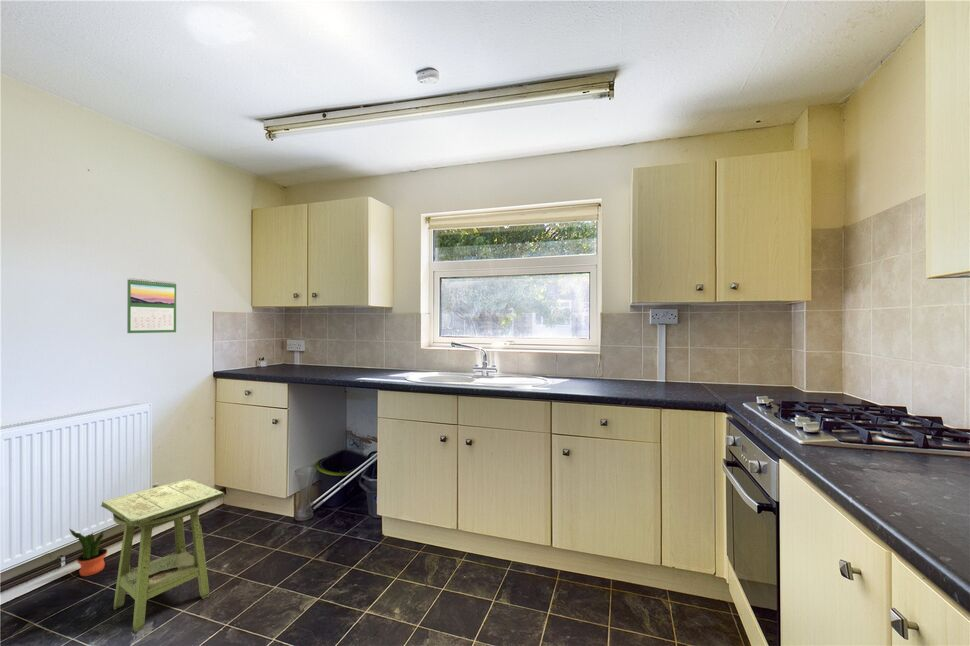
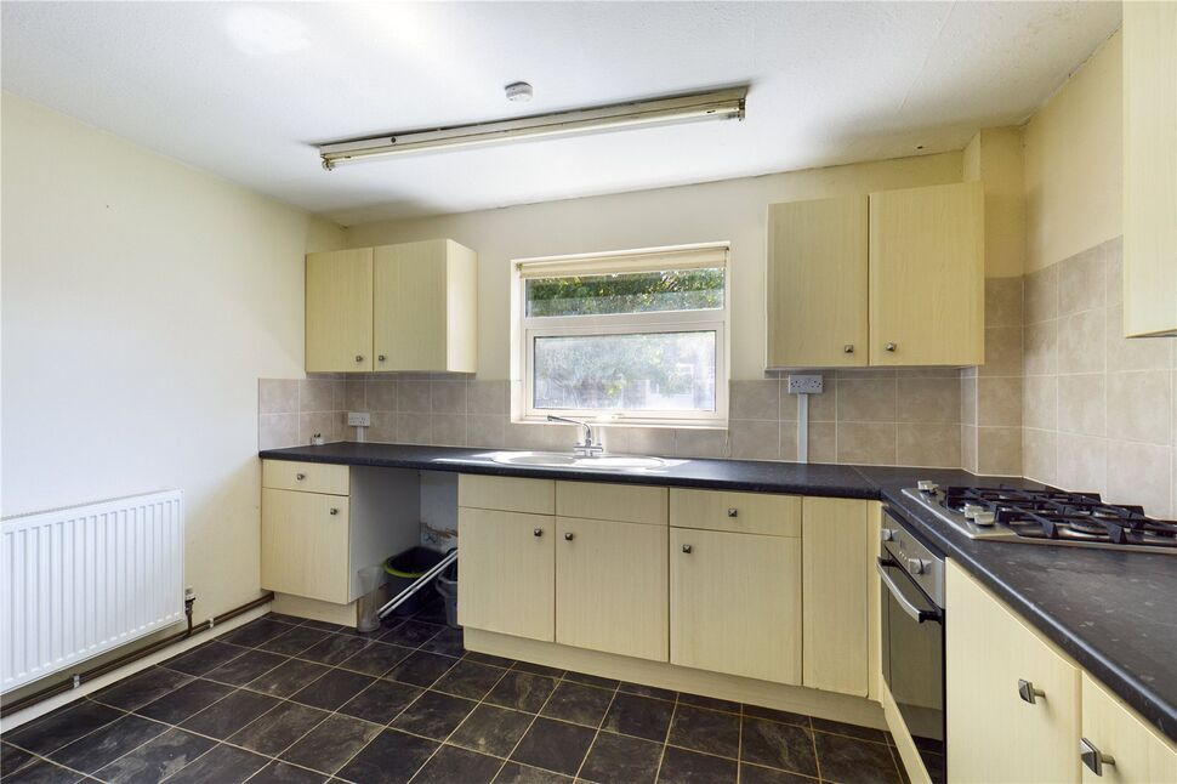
- side table [100,478,225,633]
- potted plant [68,528,108,577]
- calendar [126,277,177,334]
